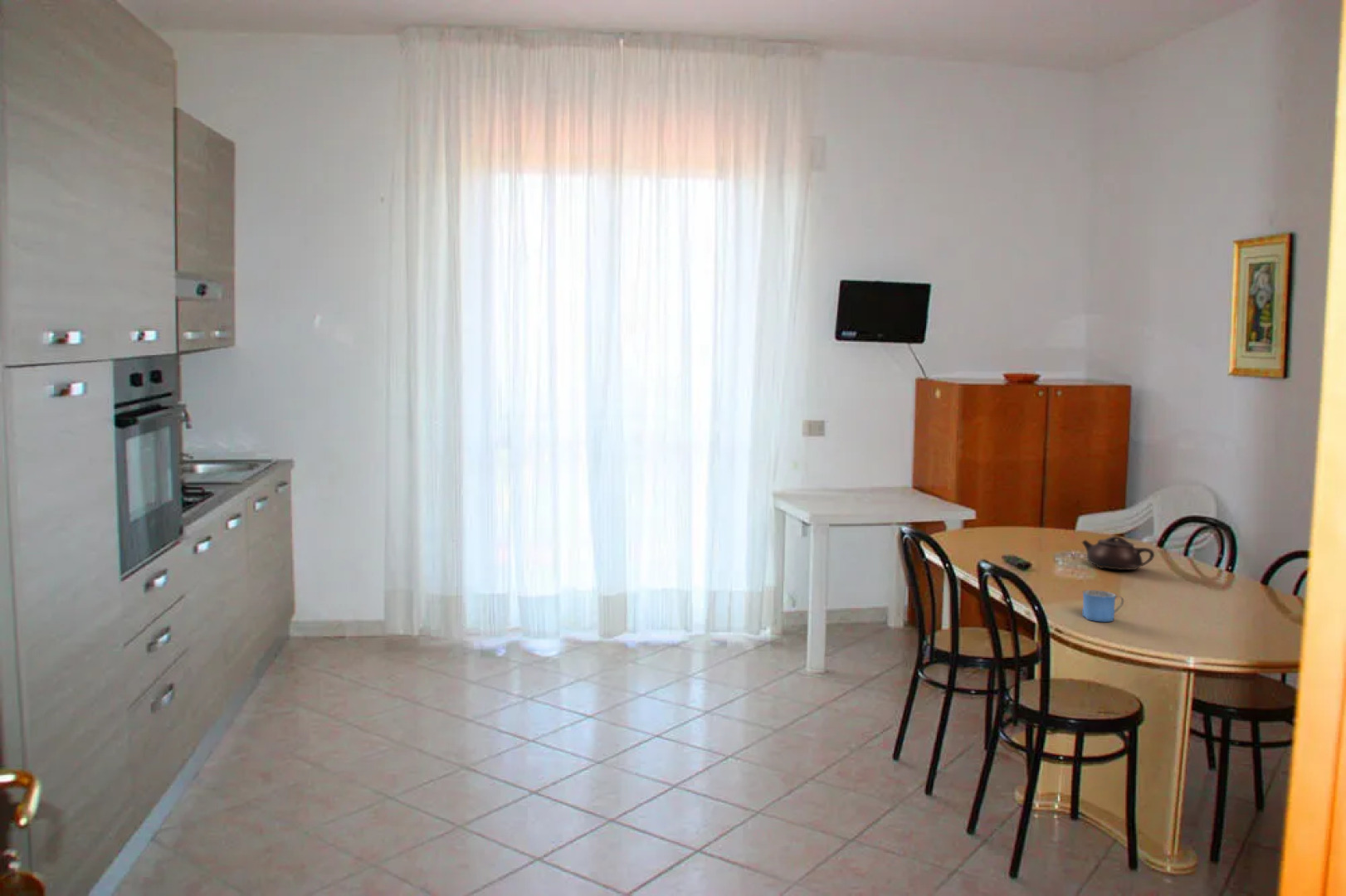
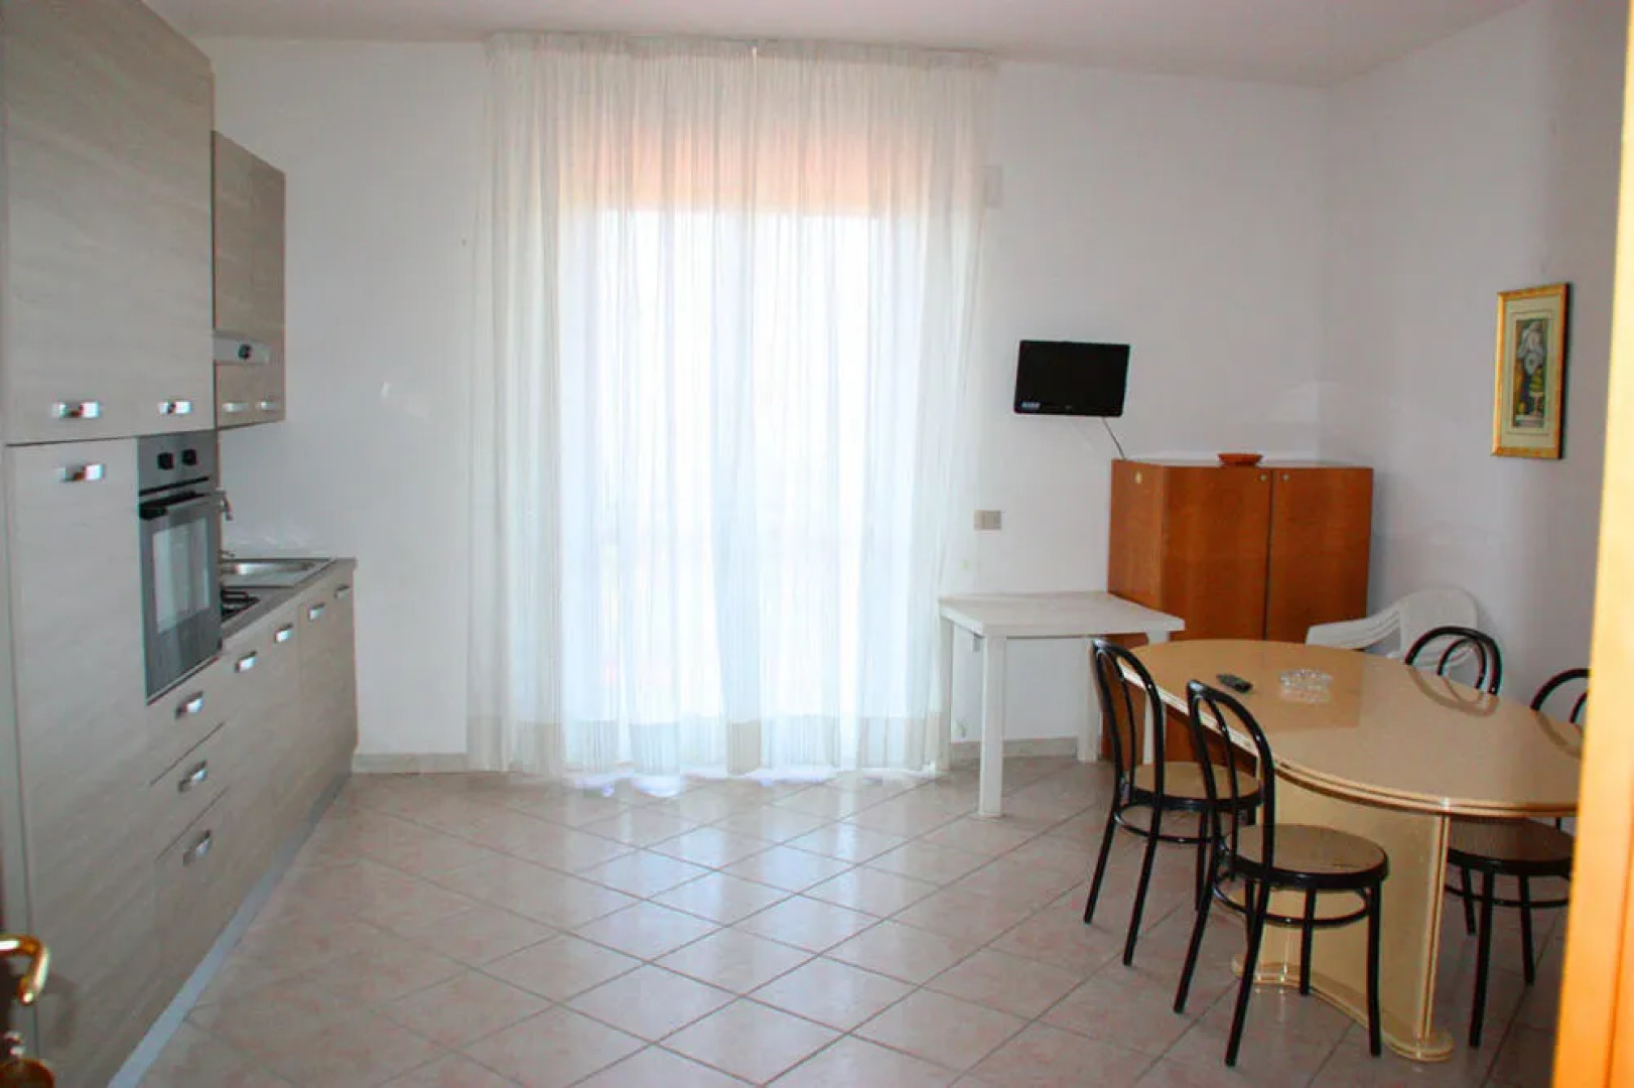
- teapot [1081,535,1155,571]
- mug [1081,589,1124,623]
